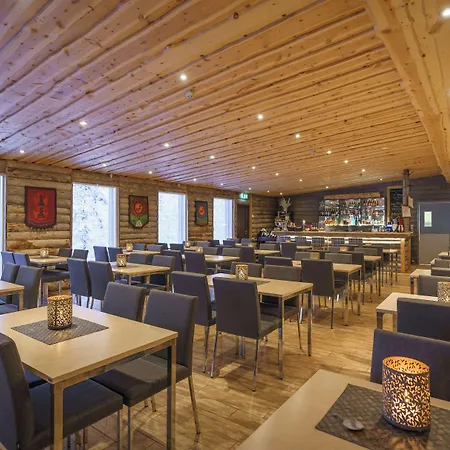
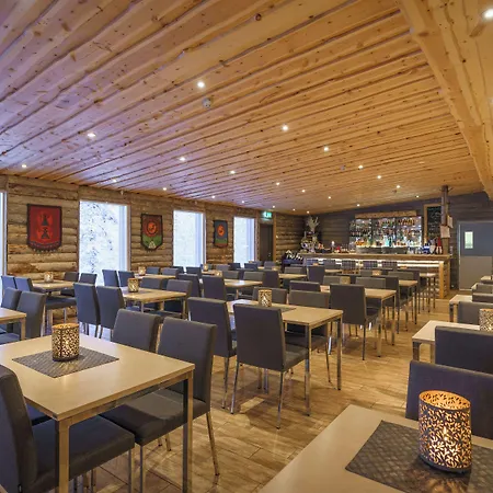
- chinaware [331,412,364,431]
